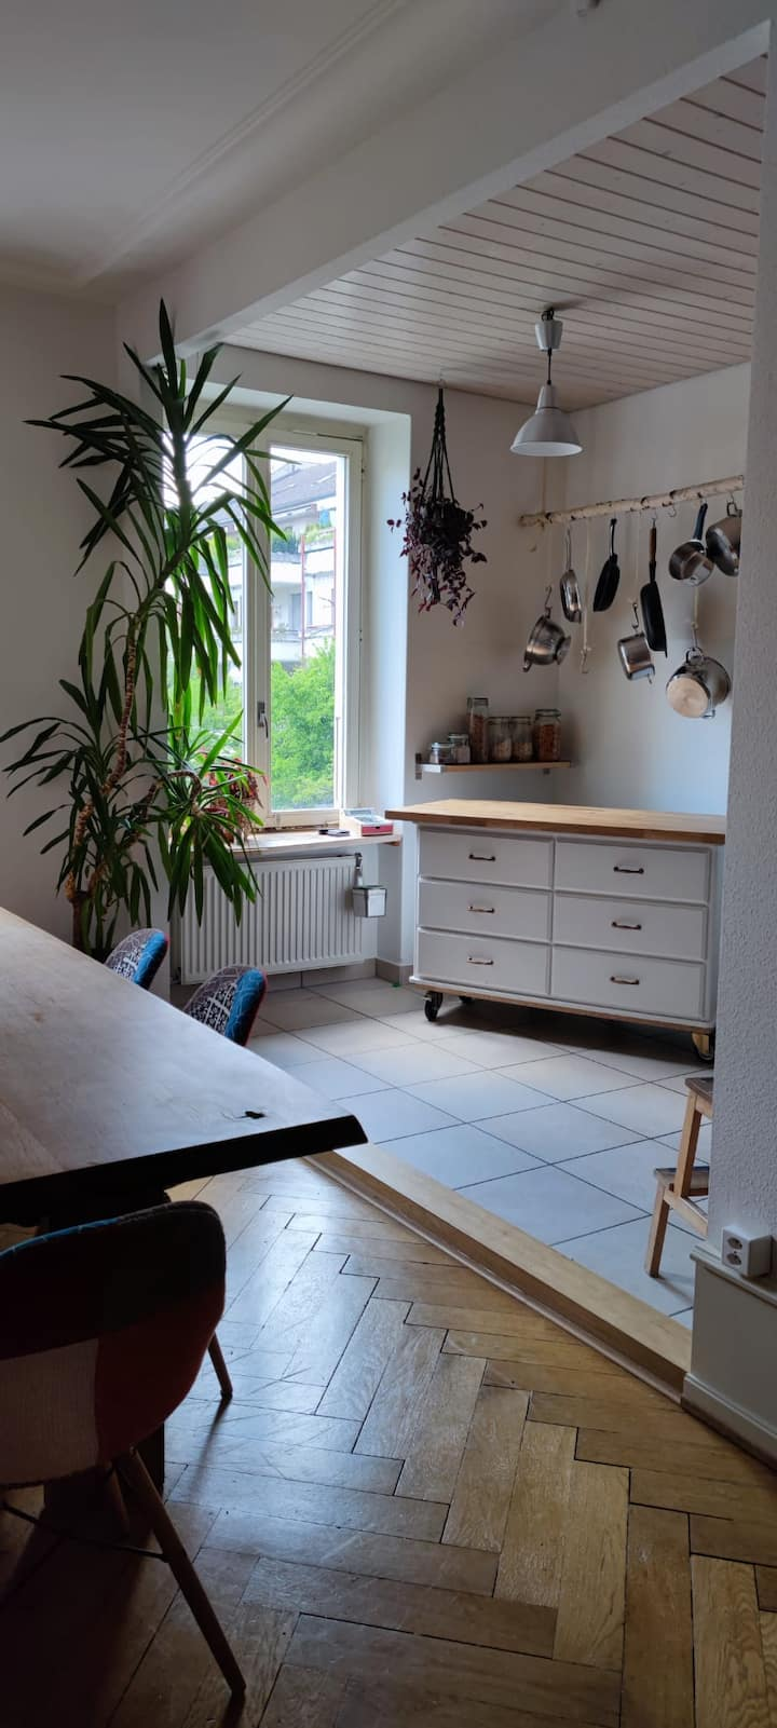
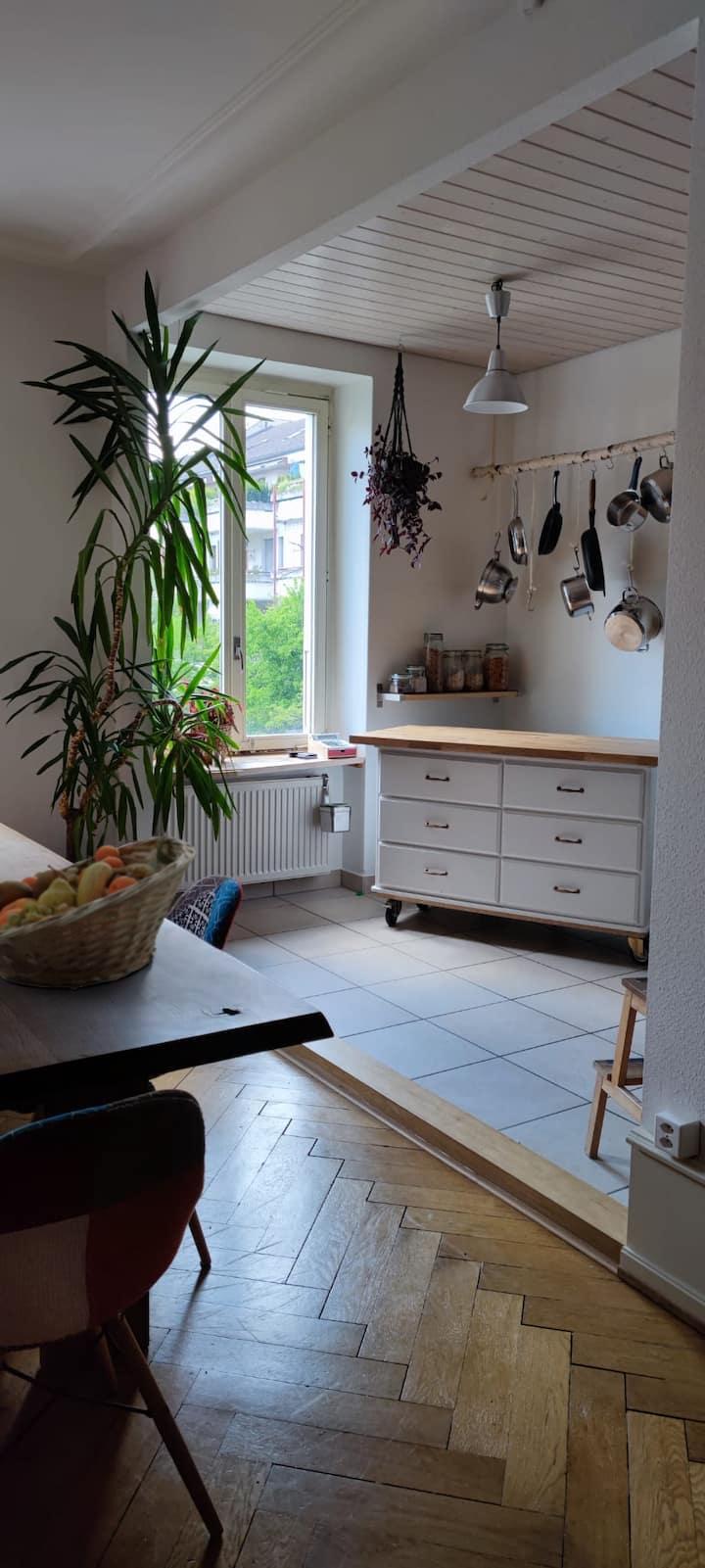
+ fruit basket [0,834,198,991]
